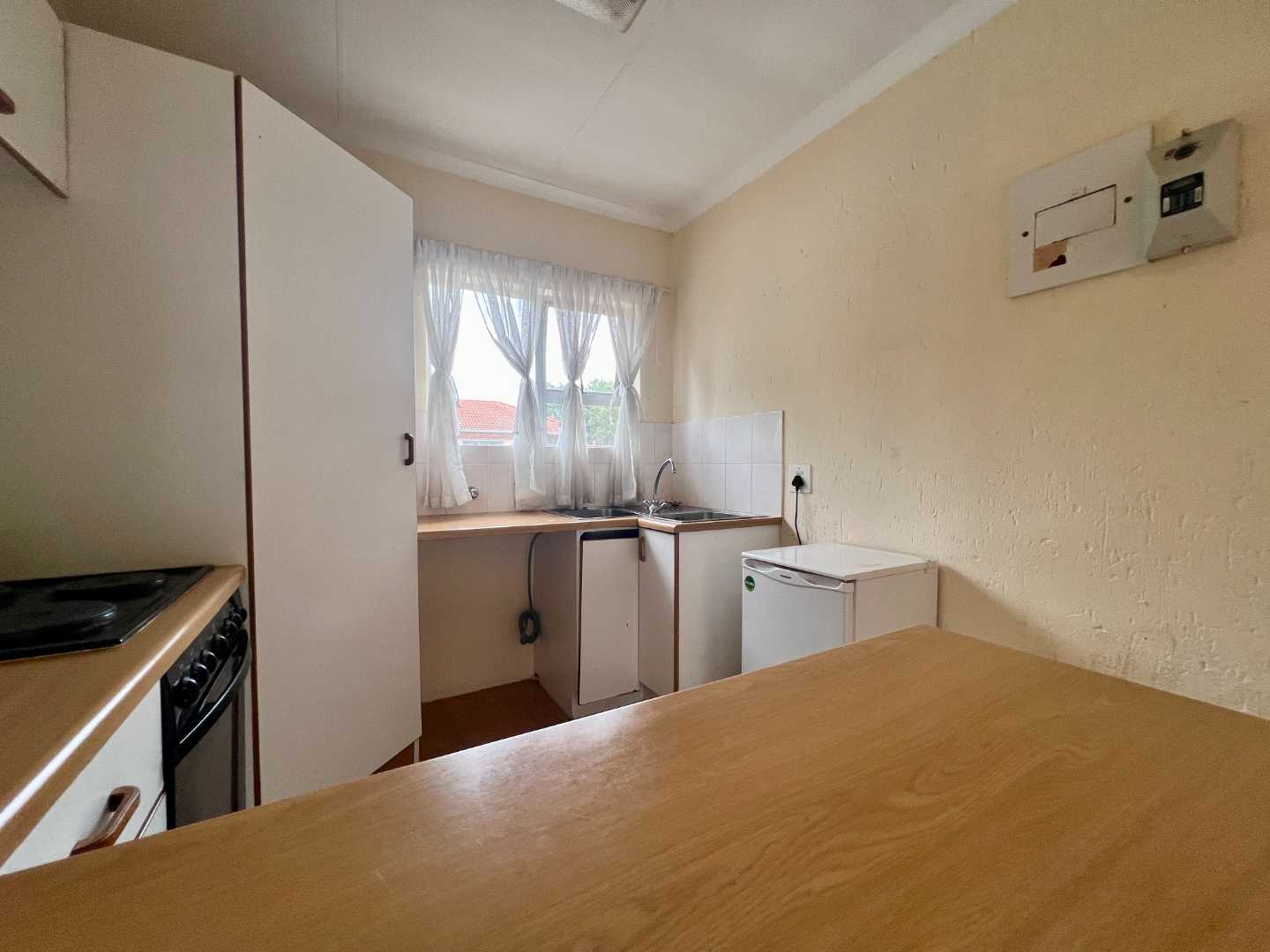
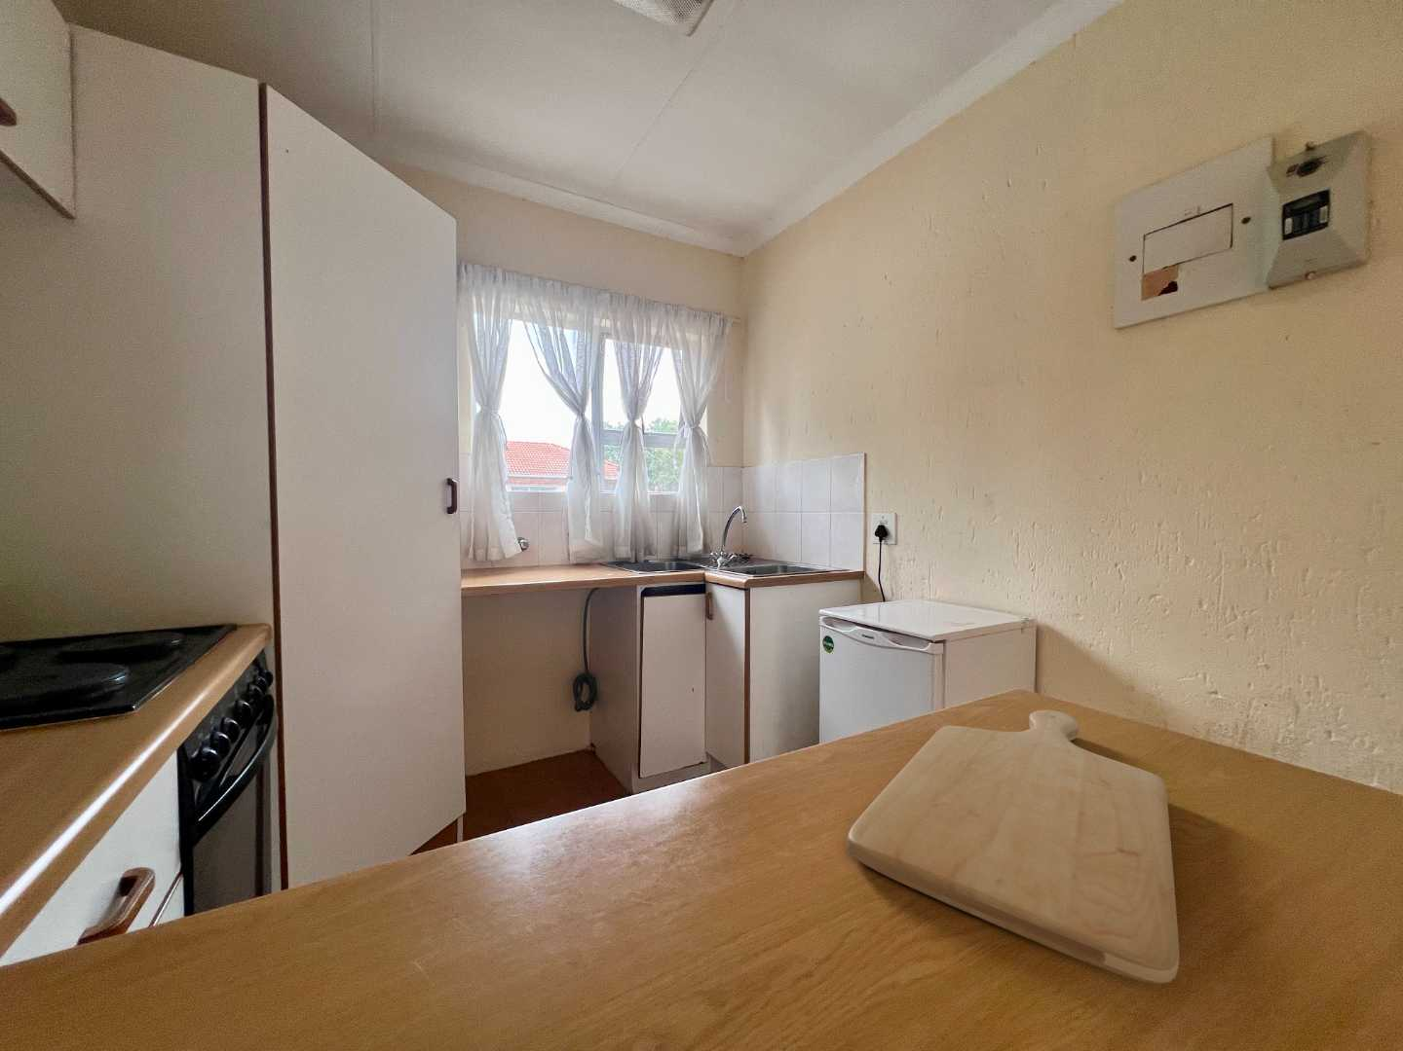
+ chopping board [846,710,1180,985]
